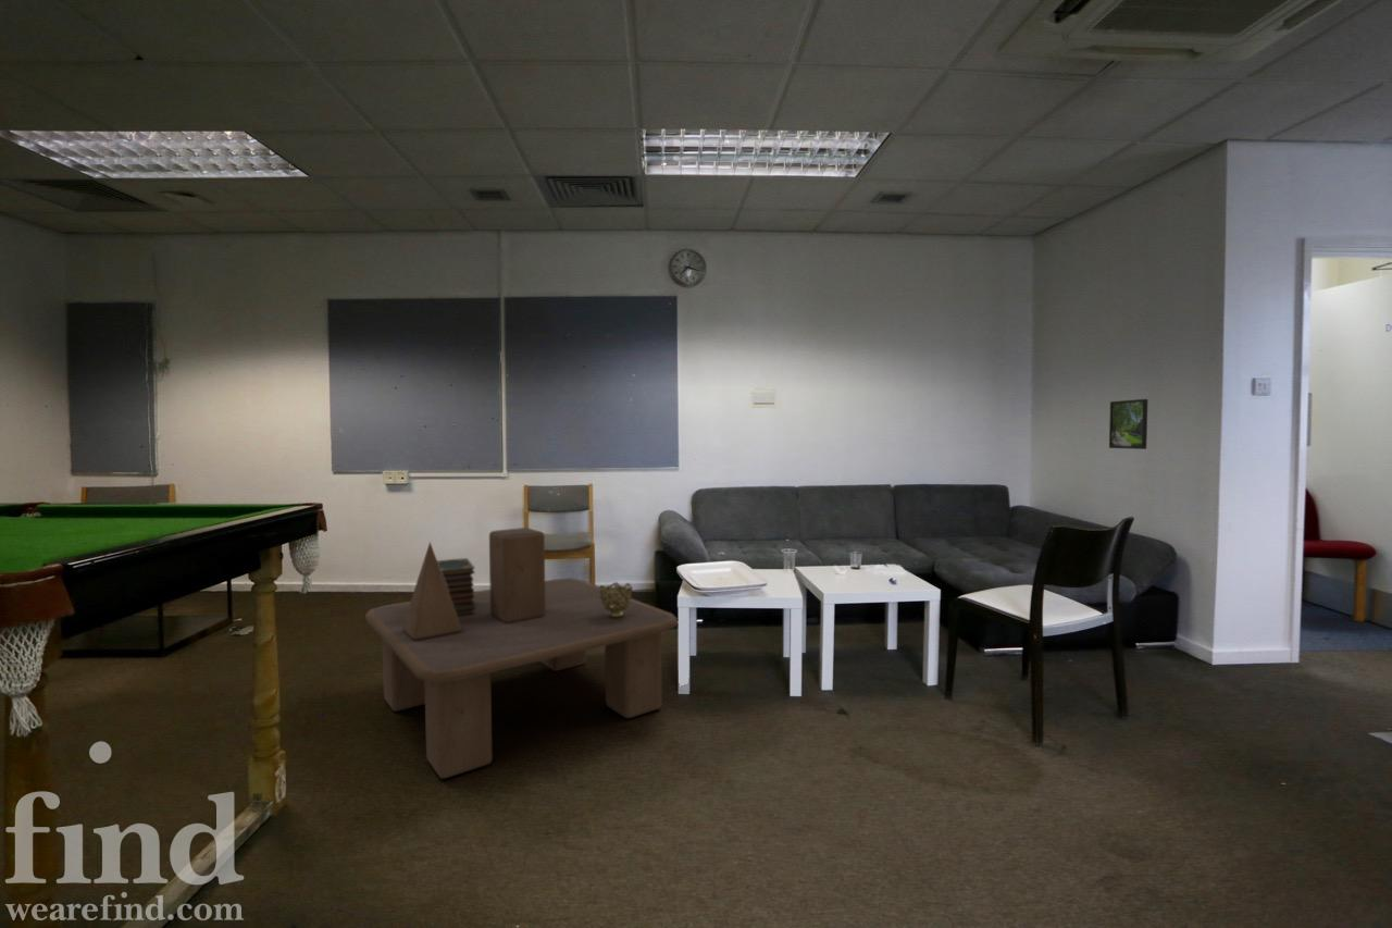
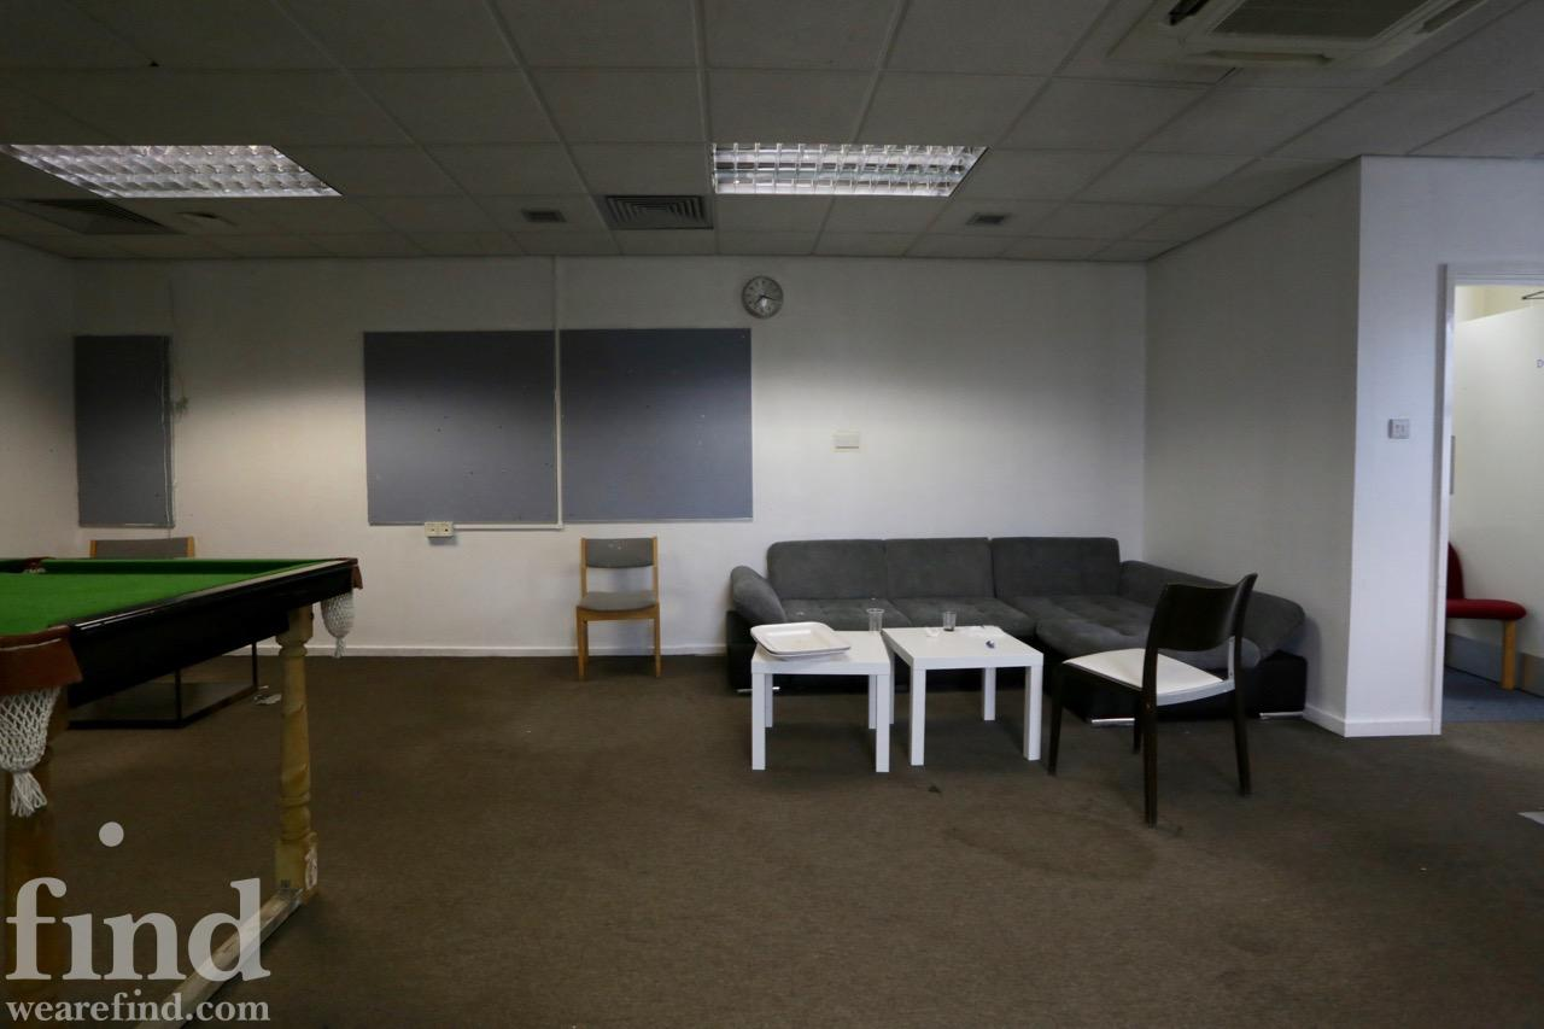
- decorative bowl [599,581,634,618]
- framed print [1108,398,1149,450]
- book stack [437,557,476,617]
- coffee table [364,527,679,779]
